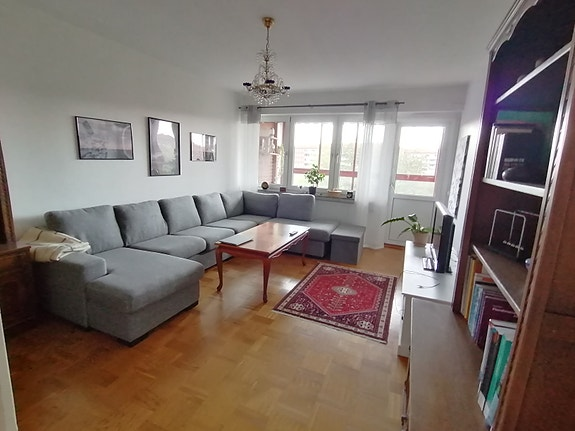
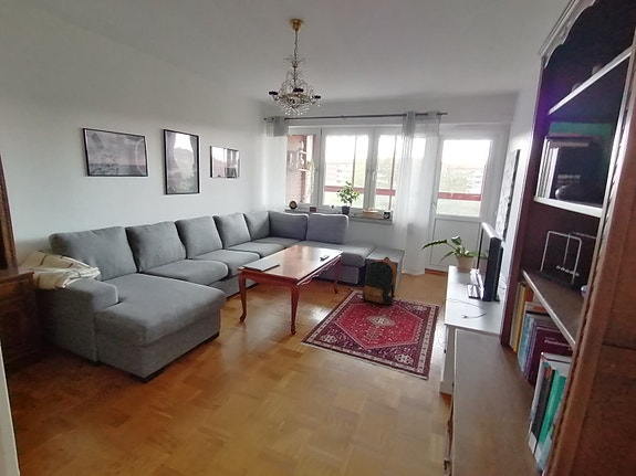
+ backpack [361,256,398,306]
